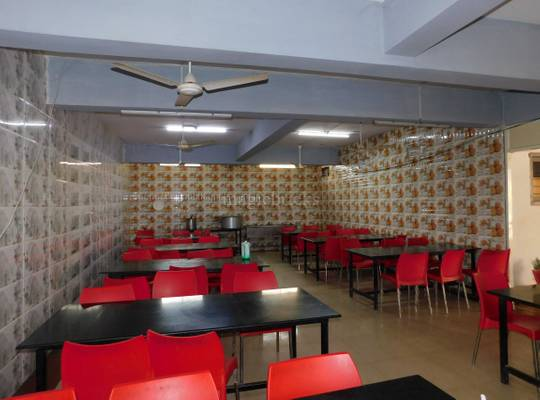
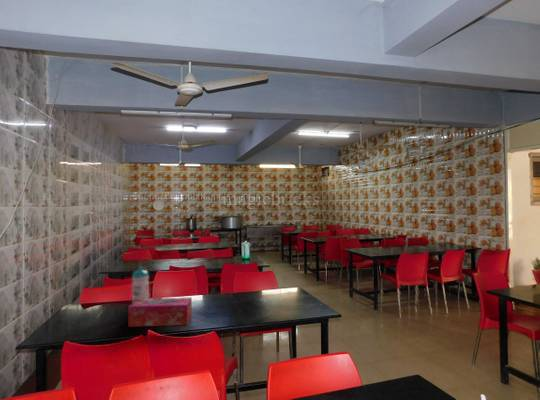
+ tissue box [127,296,193,328]
+ water bottle [131,266,150,304]
